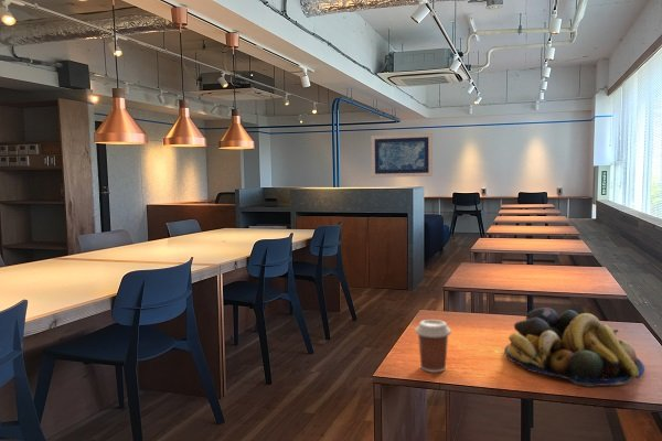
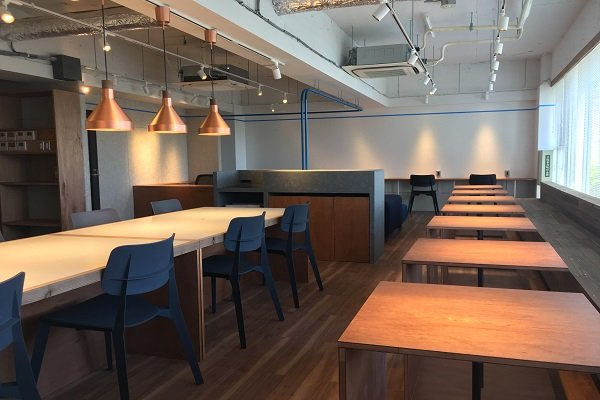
- wall art [370,132,434,179]
- fruit bowl [503,306,645,388]
- coffee cup [415,319,451,374]
